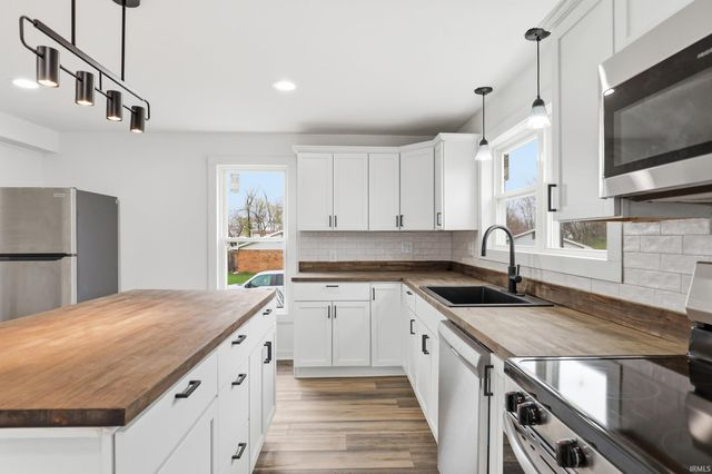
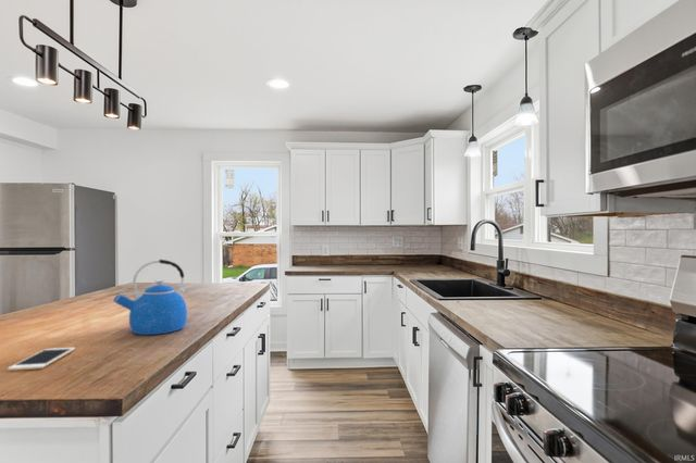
+ cell phone [7,347,76,372]
+ kettle [112,259,188,336]
